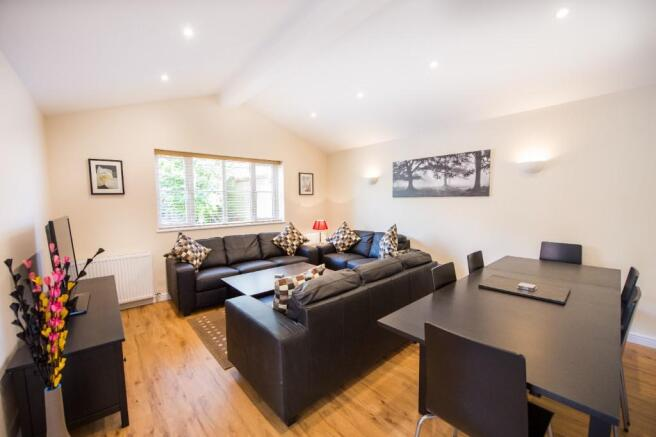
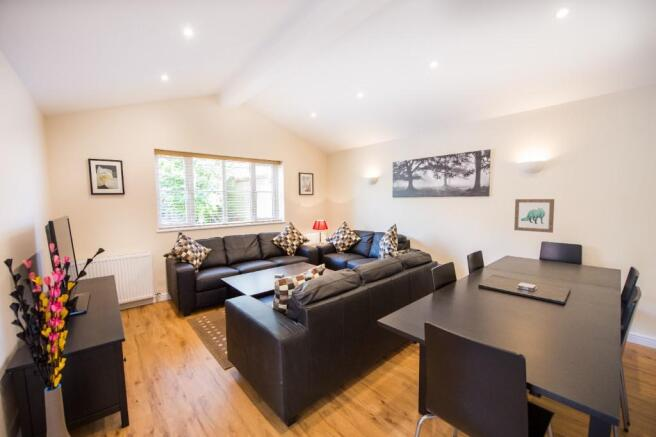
+ wall art [513,198,555,234]
